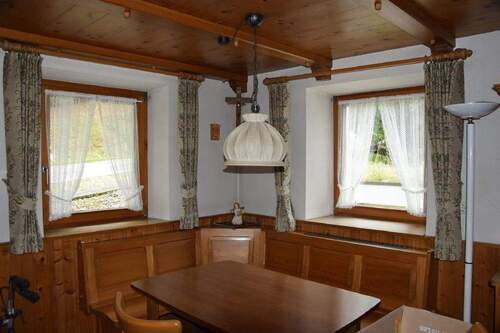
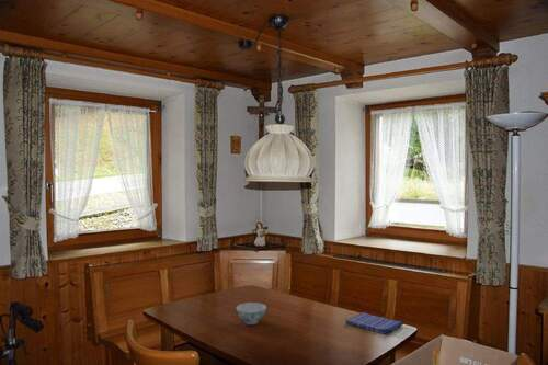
+ dish towel [344,311,404,335]
+ chinaware [236,301,267,326]
